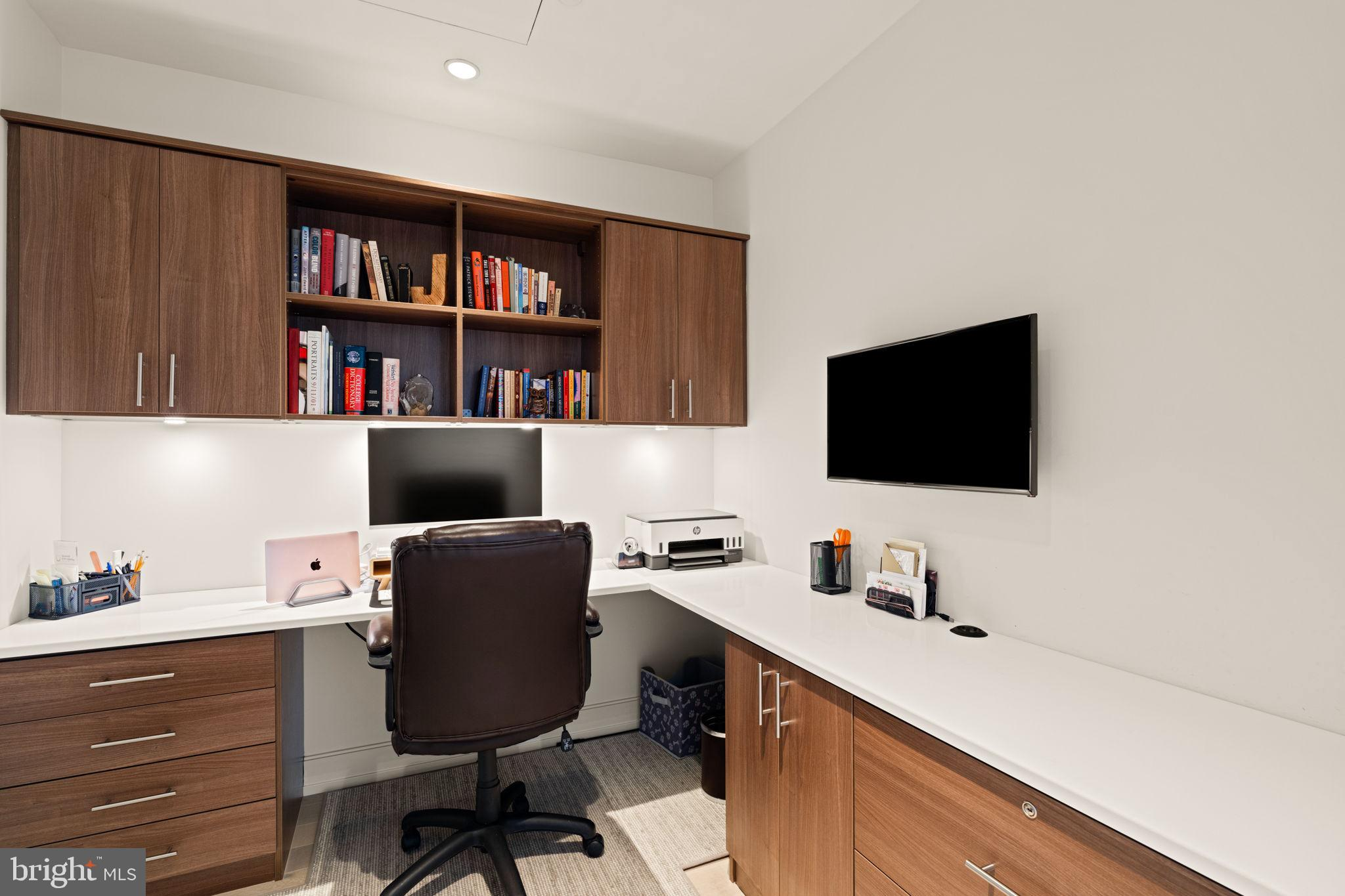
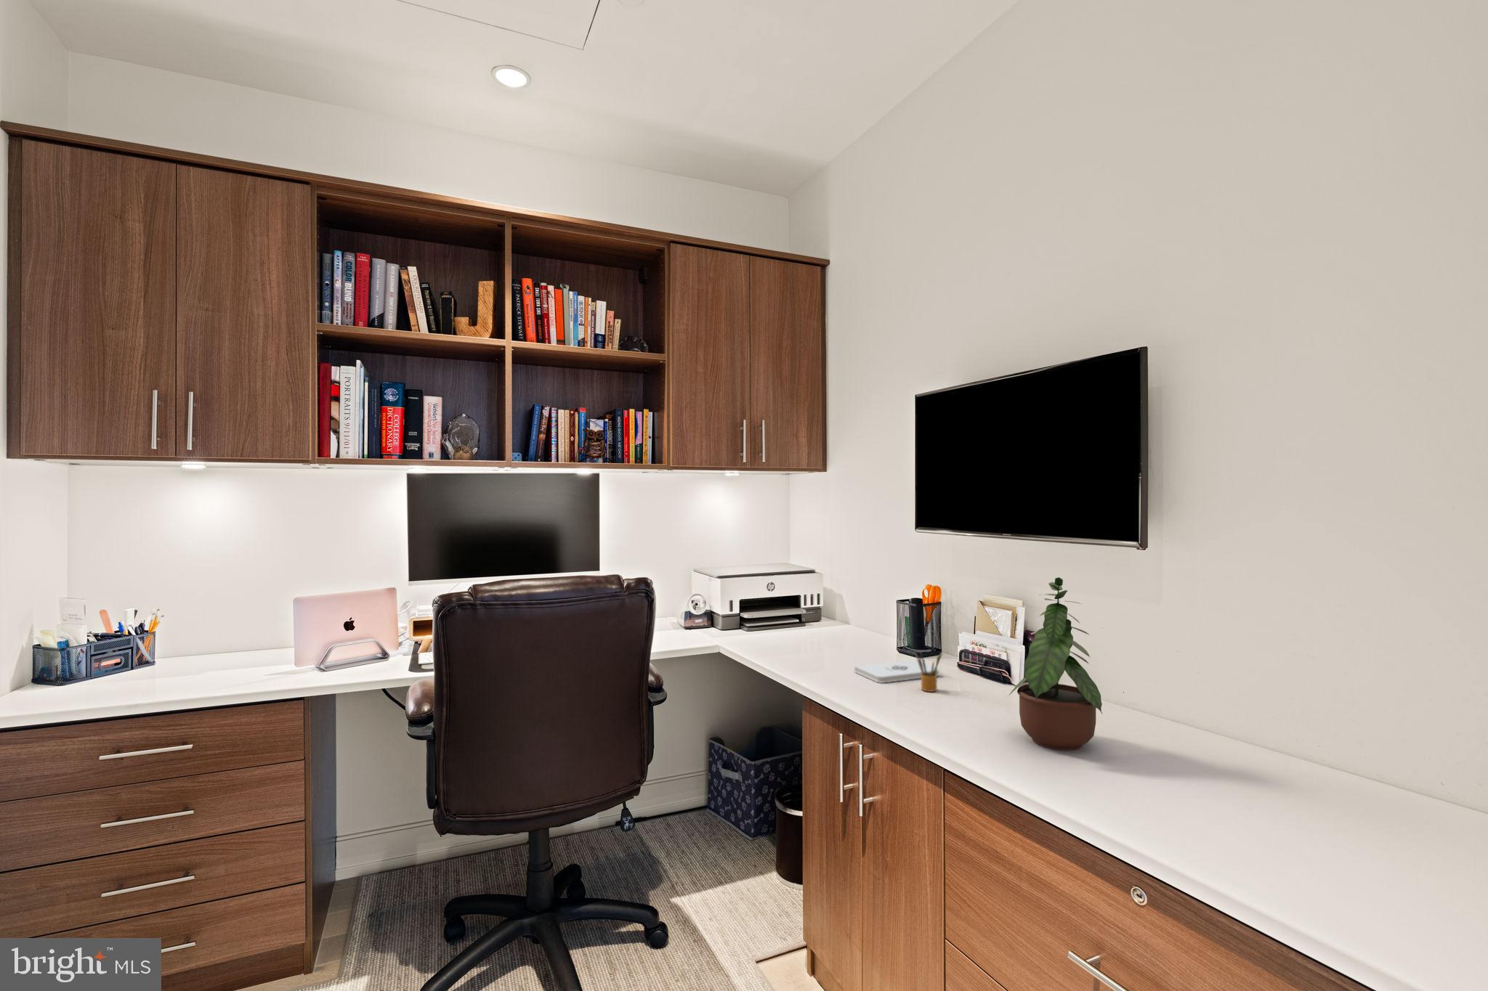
+ pencil box [915,649,943,692]
+ potted plant [1007,576,1103,751]
+ notepad [854,659,940,684]
